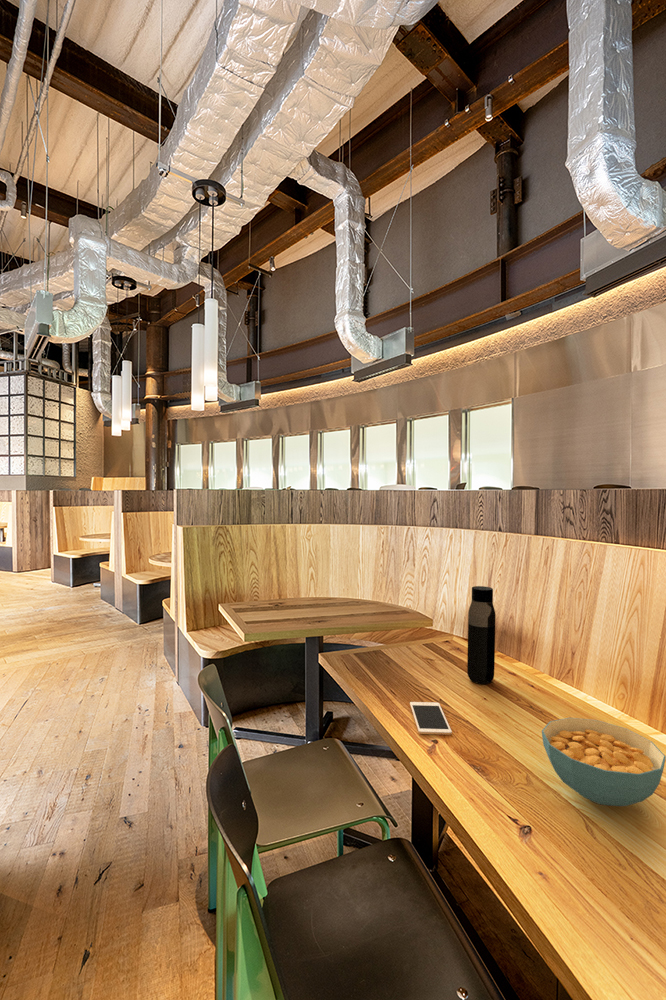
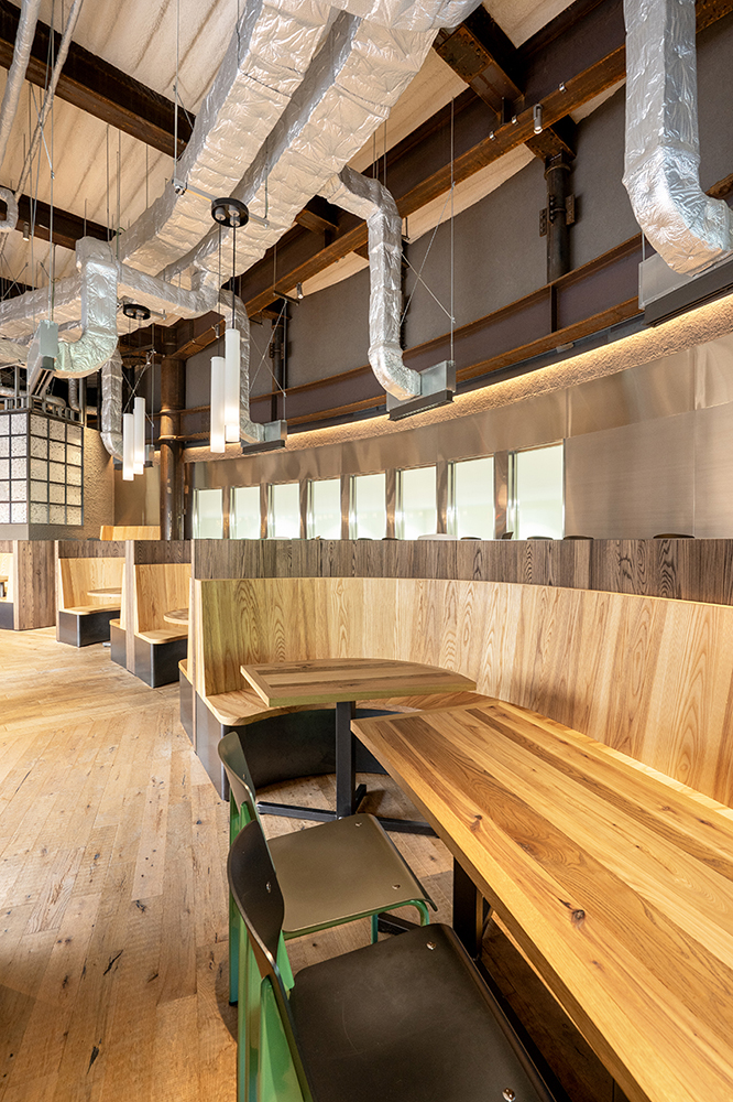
- cell phone [409,701,453,736]
- cereal bowl [541,717,666,807]
- water bottle [466,585,497,685]
